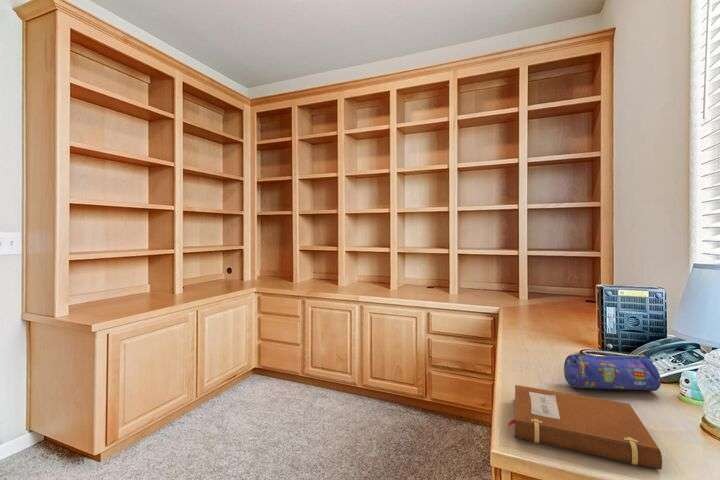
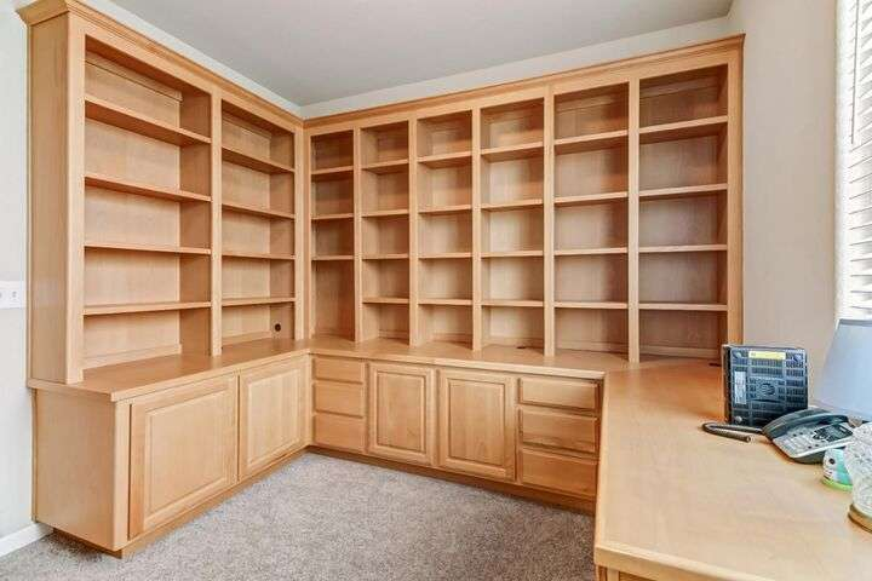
- notebook [507,384,663,471]
- pencil case [563,353,662,392]
